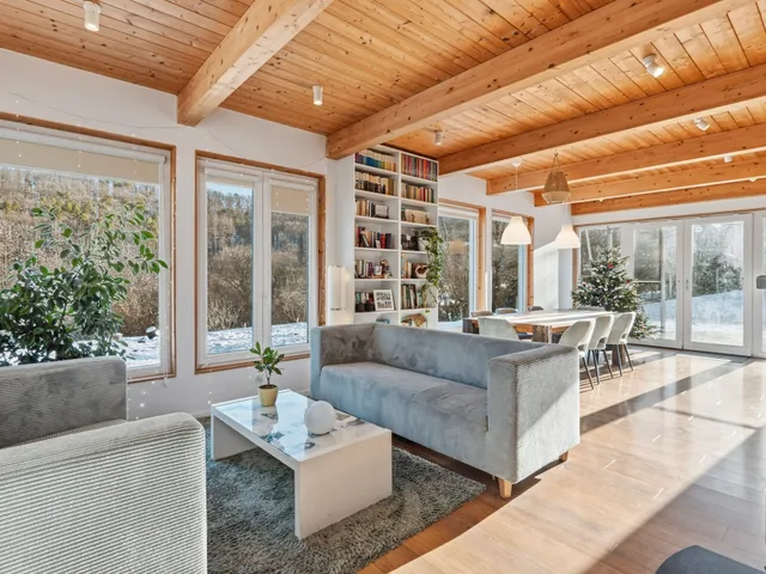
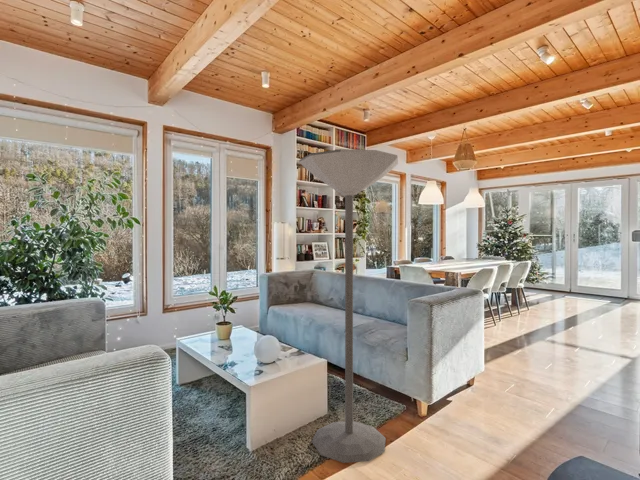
+ floor lamp [298,148,399,464]
